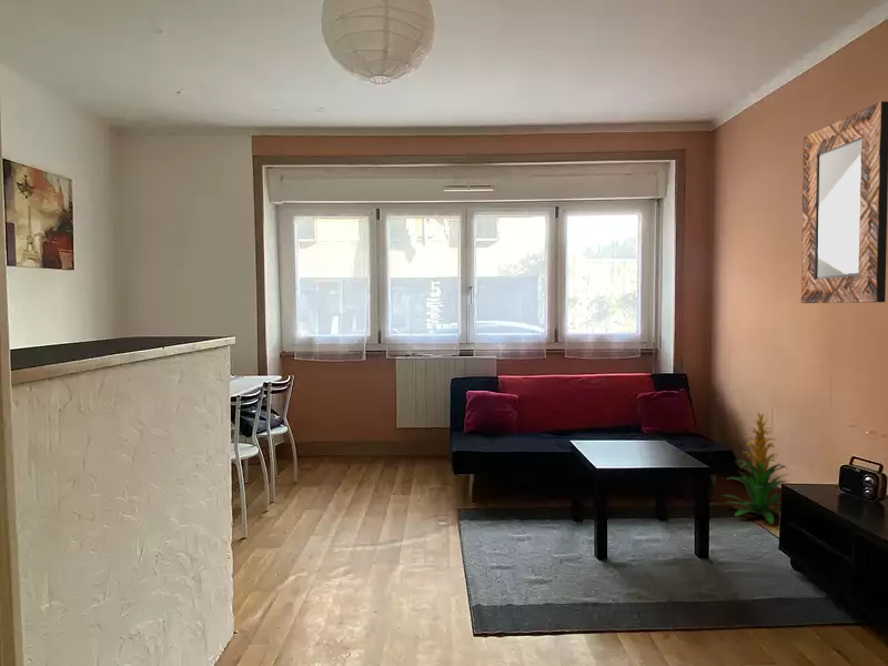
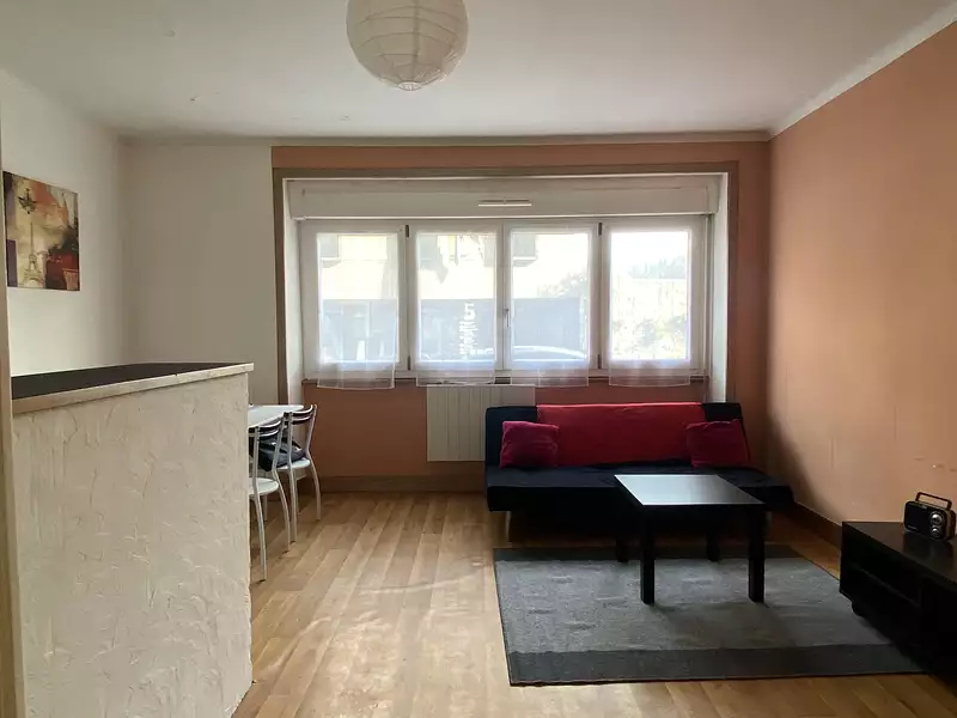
- home mirror [800,100,888,304]
- indoor plant [720,412,791,525]
